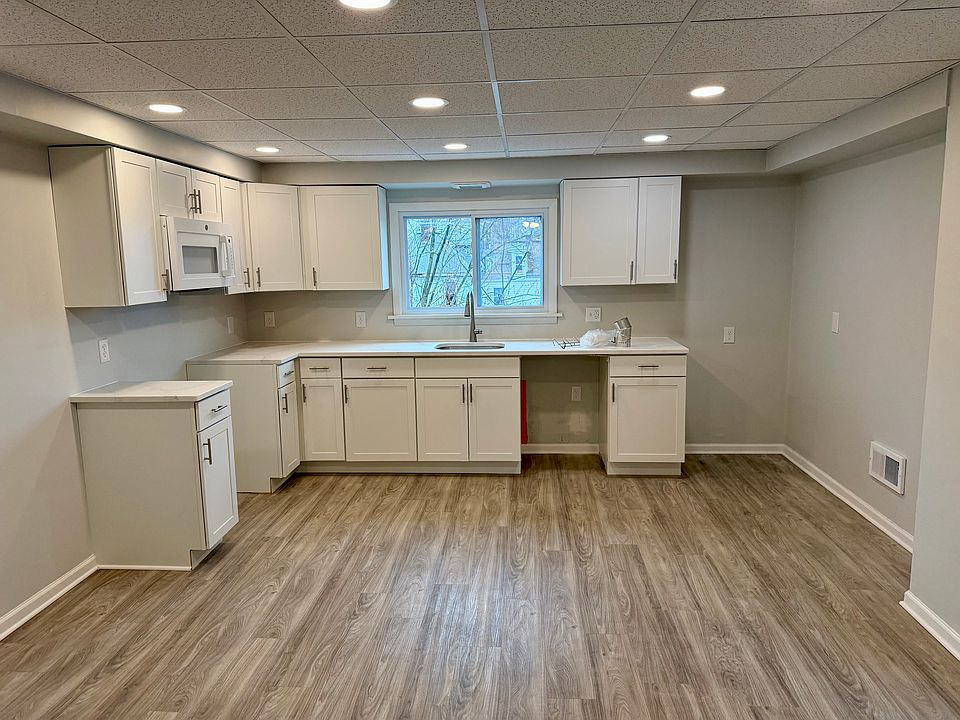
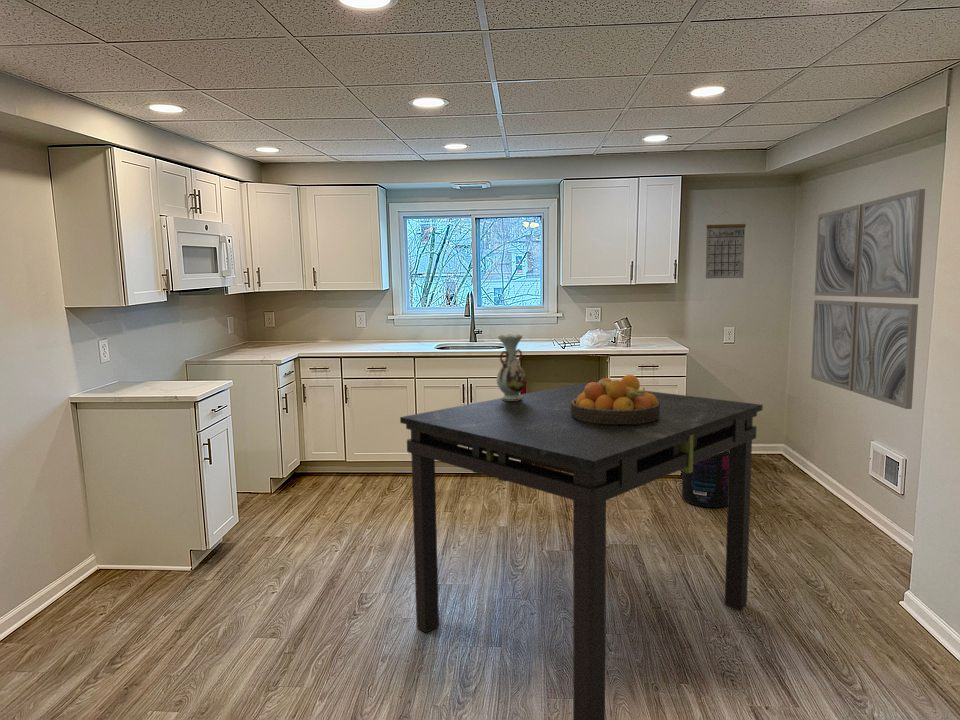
+ supplement container [681,450,729,508]
+ dining table [399,382,764,720]
+ vase [496,333,528,401]
+ calendar [705,211,747,280]
+ wall art [810,188,926,410]
+ fruit bowl [571,374,660,424]
